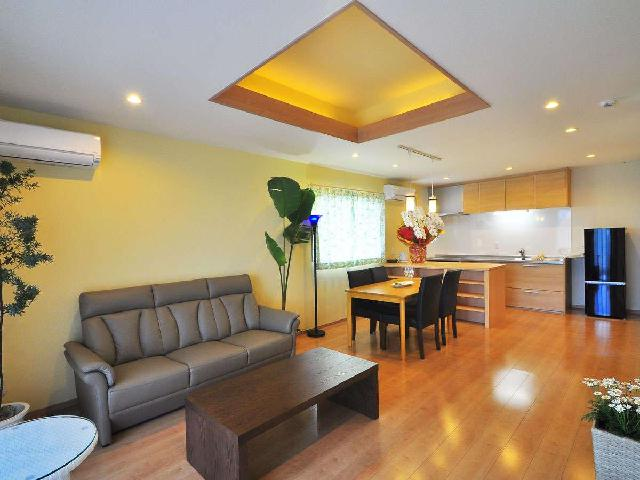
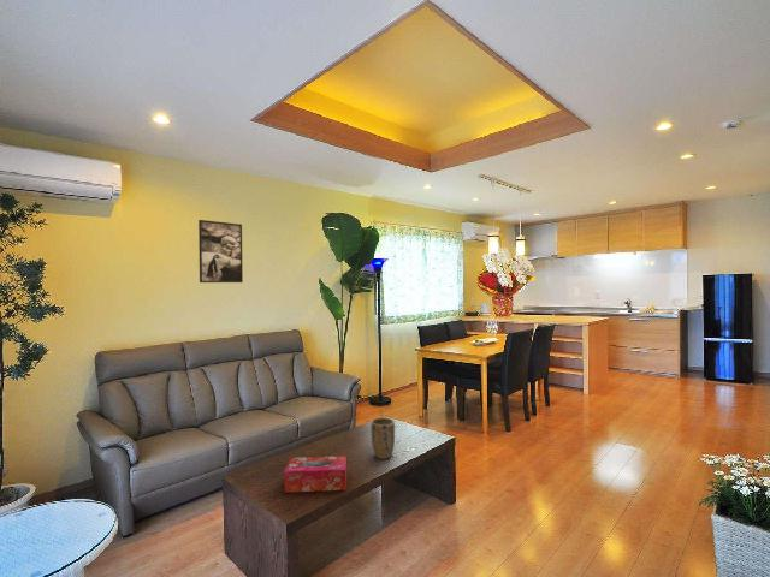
+ tissue box [283,454,348,494]
+ plant pot [369,416,396,460]
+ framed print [197,219,244,284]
